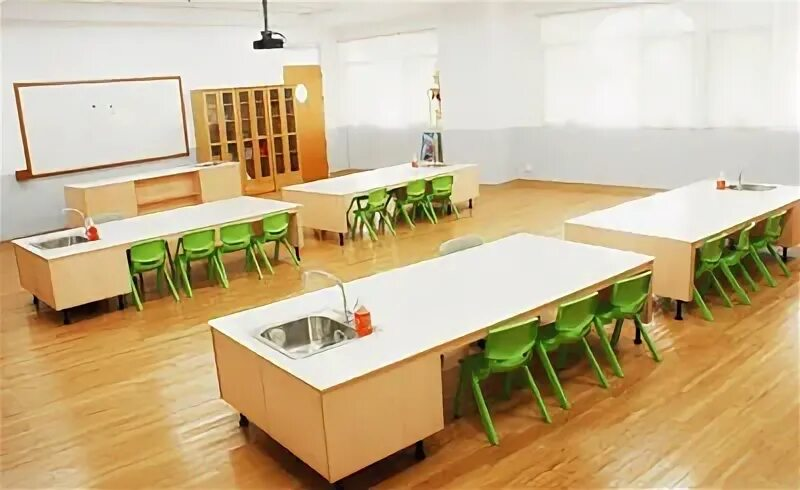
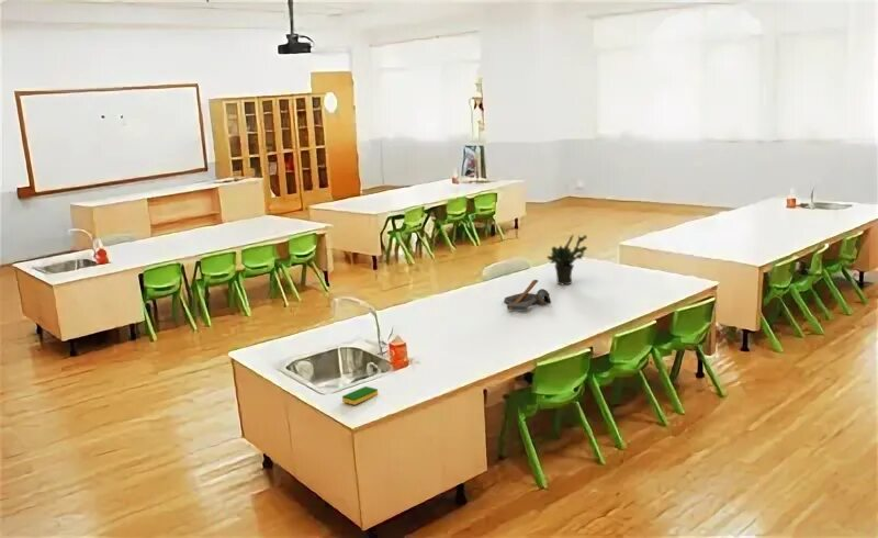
+ dish sponge [341,385,379,406]
+ potted plant [547,234,588,285]
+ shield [503,279,552,311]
